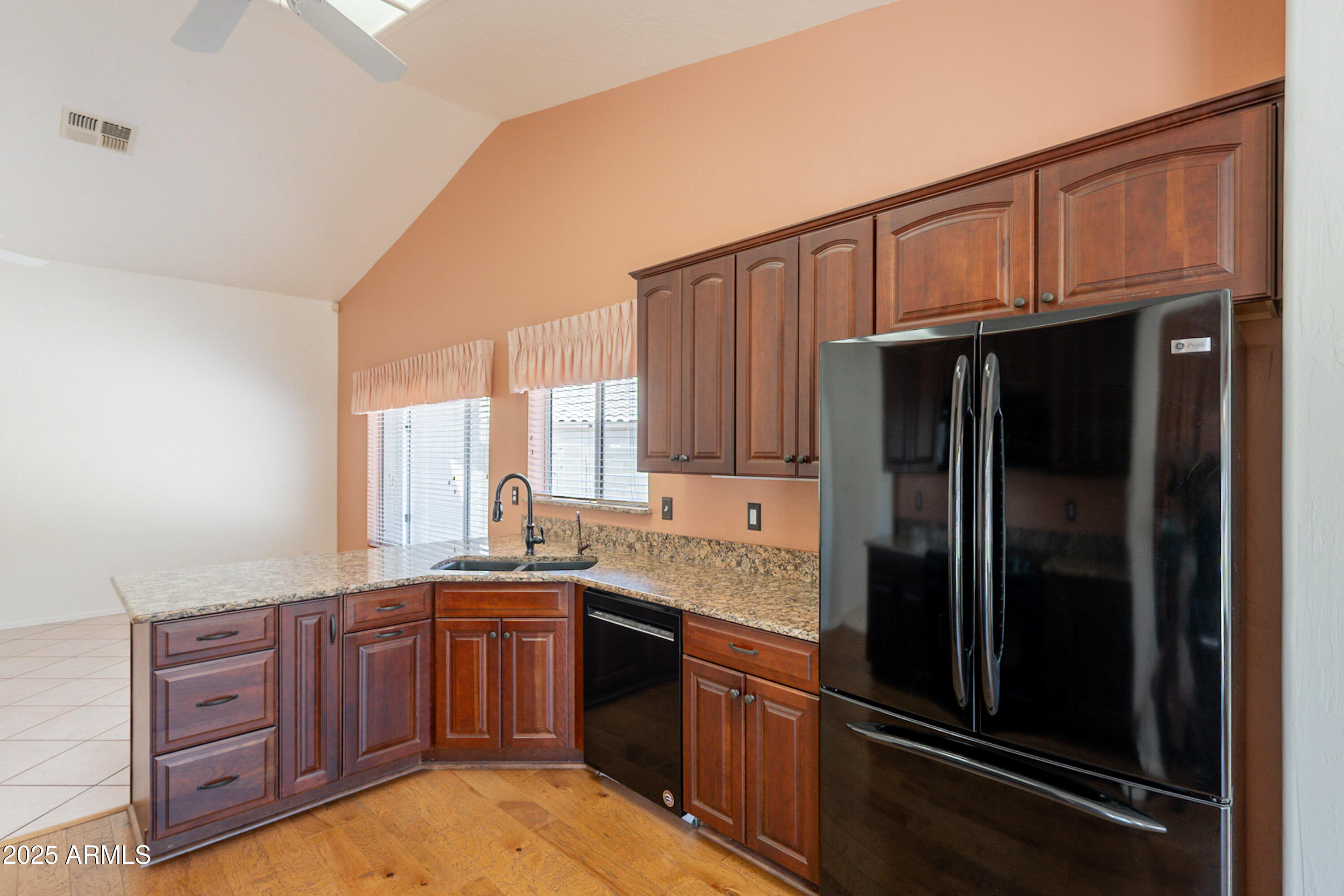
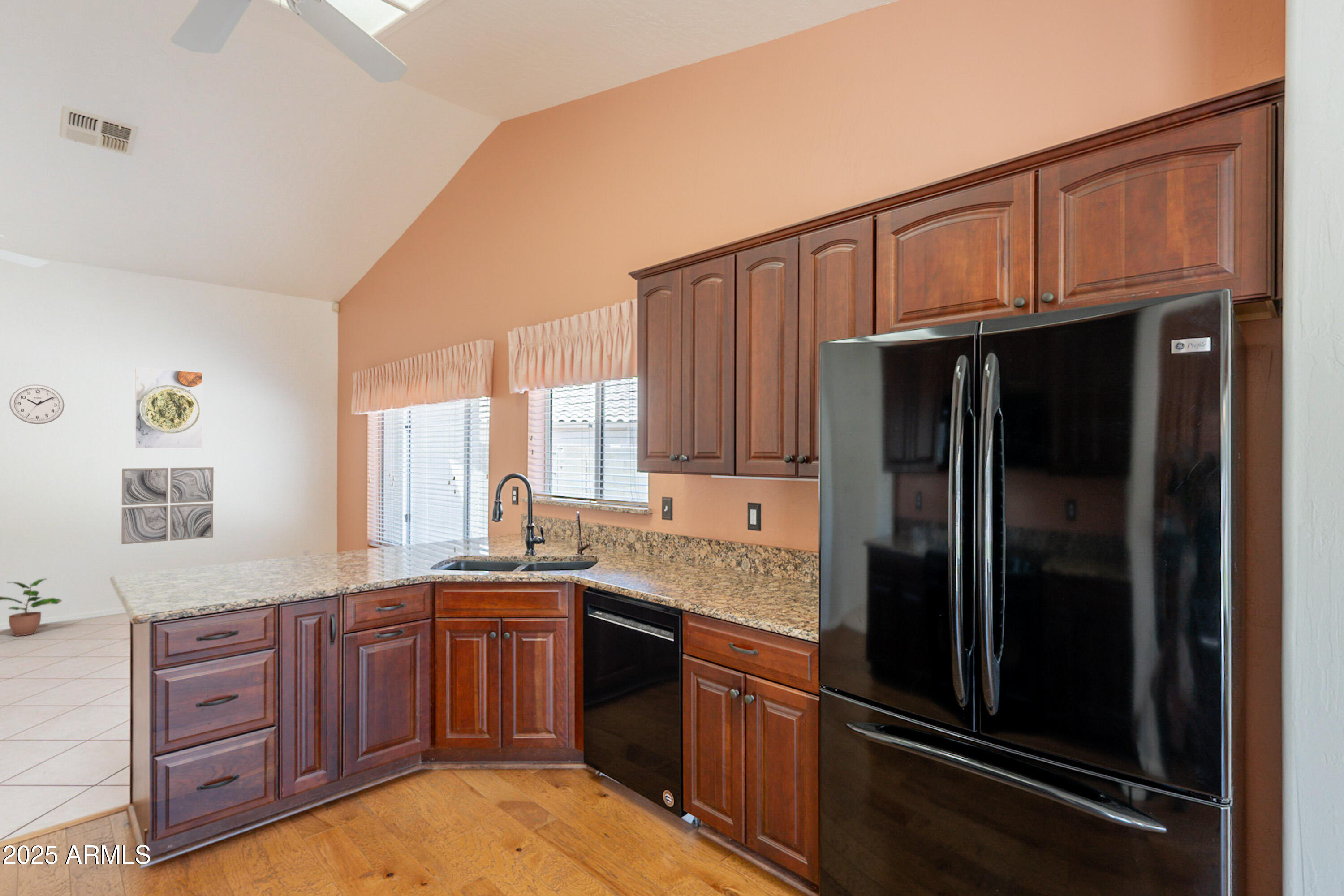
+ wall art [121,467,214,545]
+ wall clock [9,384,65,425]
+ potted plant [0,578,62,637]
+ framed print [134,367,203,449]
